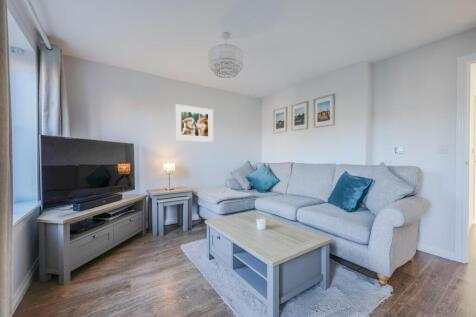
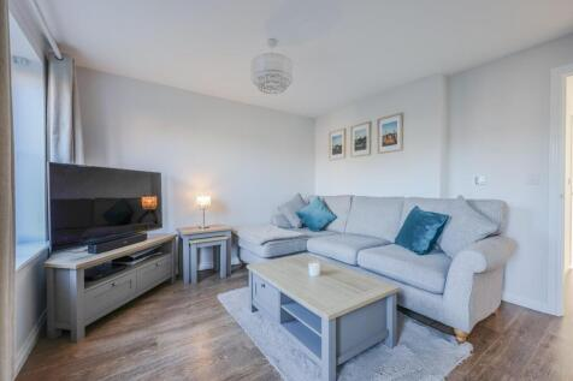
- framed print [174,103,214,143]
